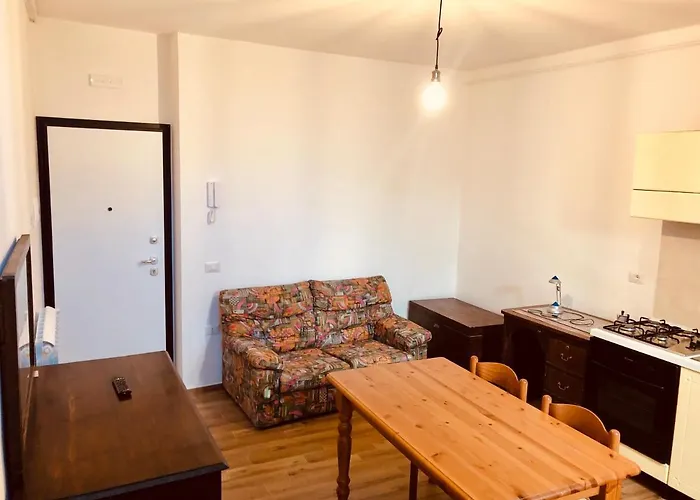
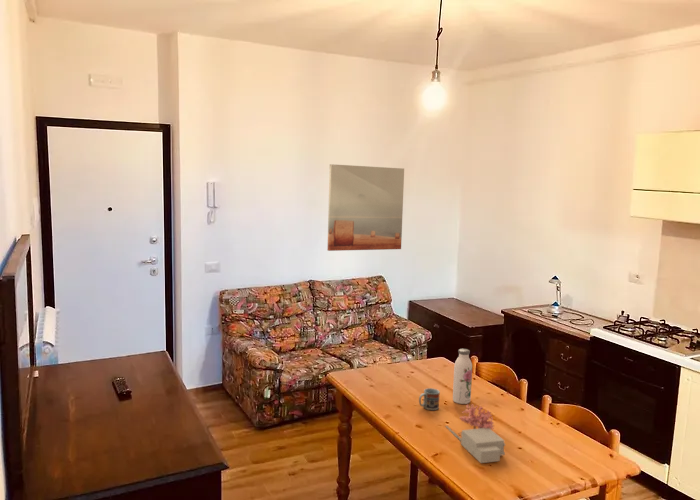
+ cup [418,387,441,411]
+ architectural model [444,403,506,464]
+ water bottle [452,348,473,405]
+ wall art [326,163,405,252]
